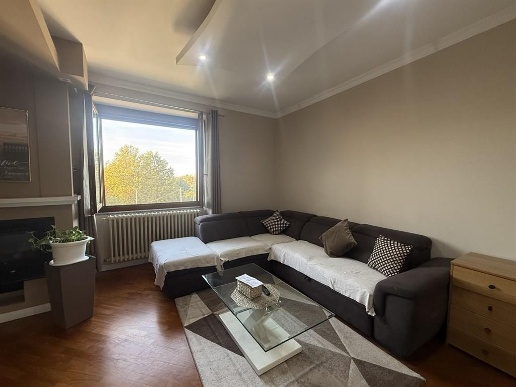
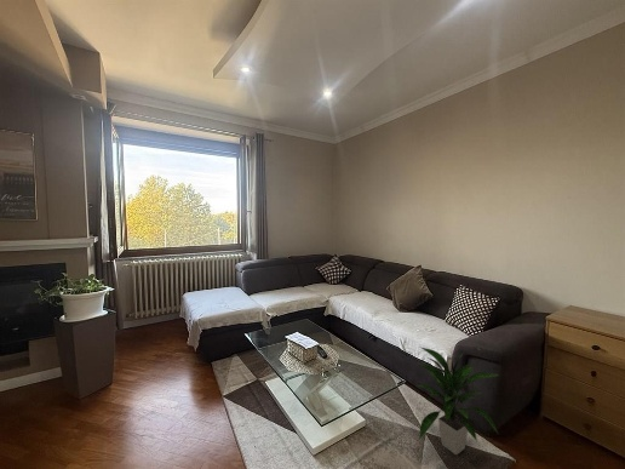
+ indoor plant [417,345,500,456]
